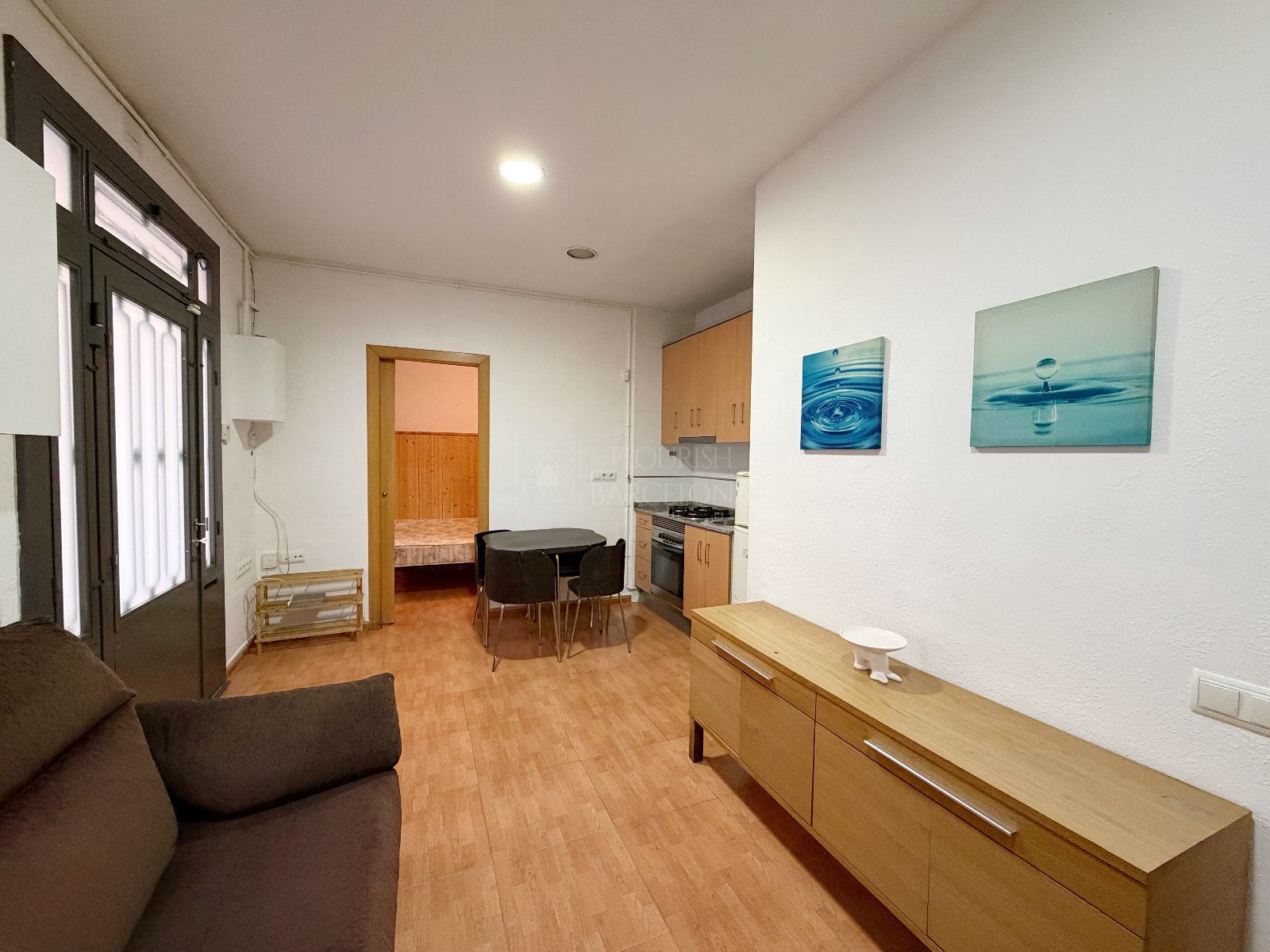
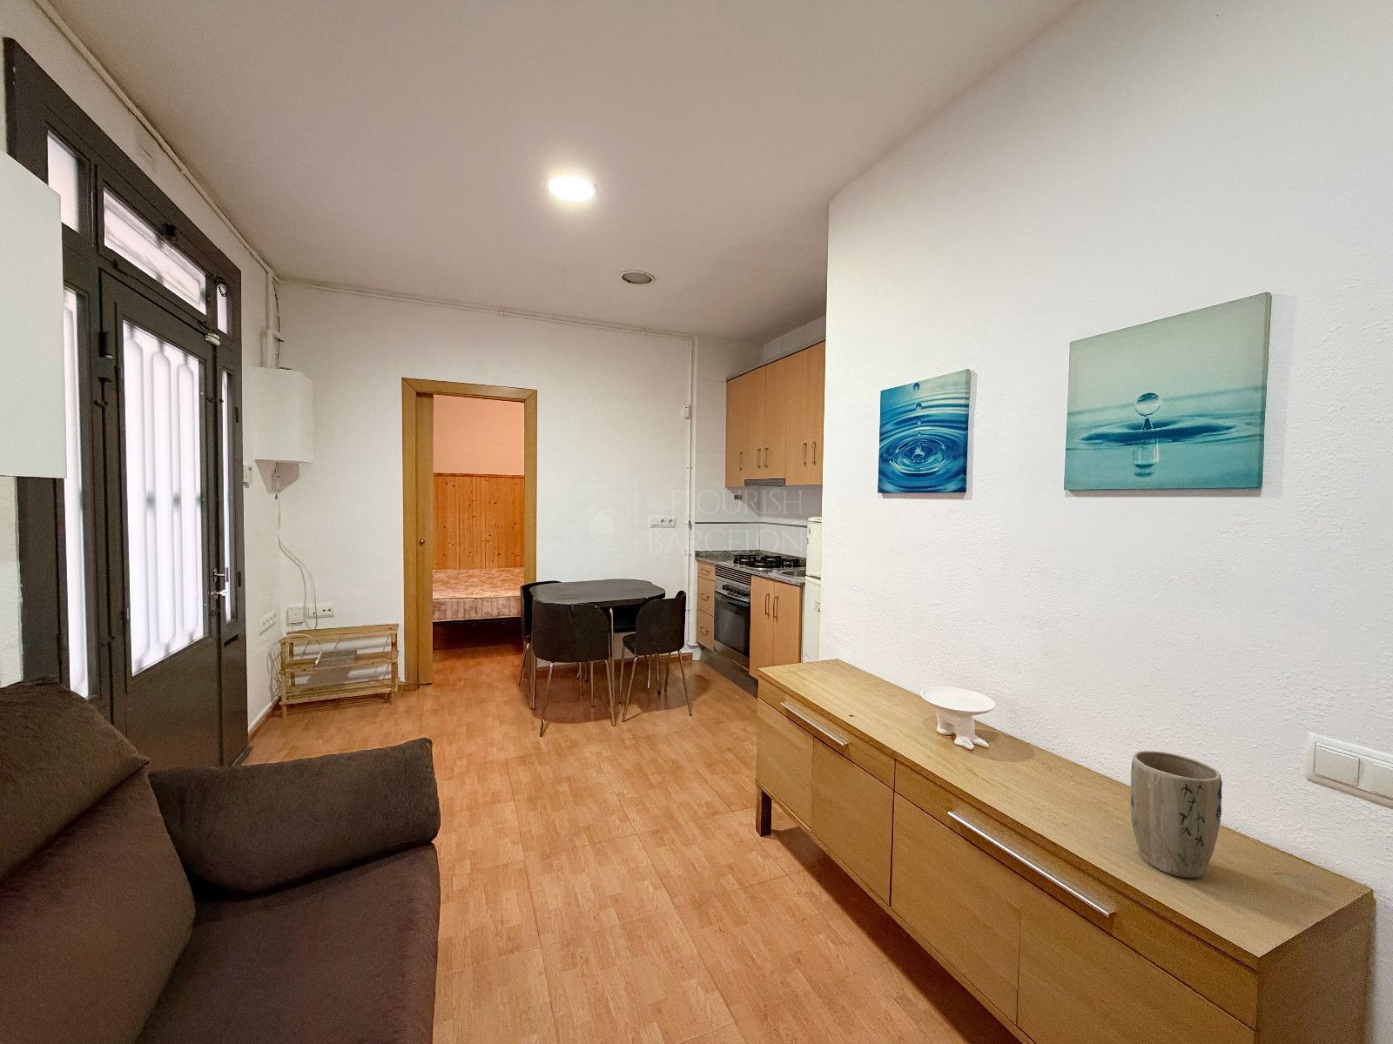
+ plant pot [1130,750,1223,880]
